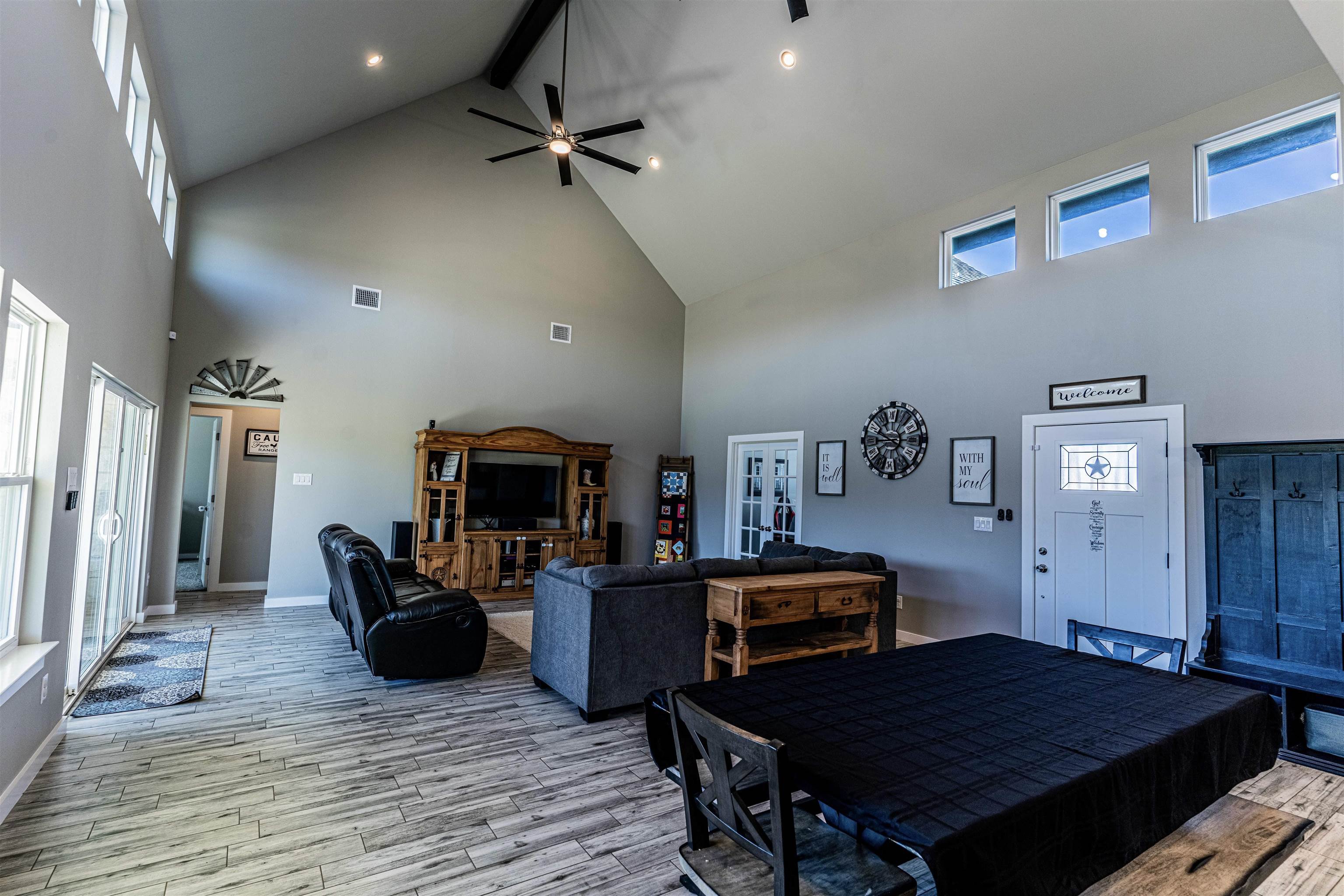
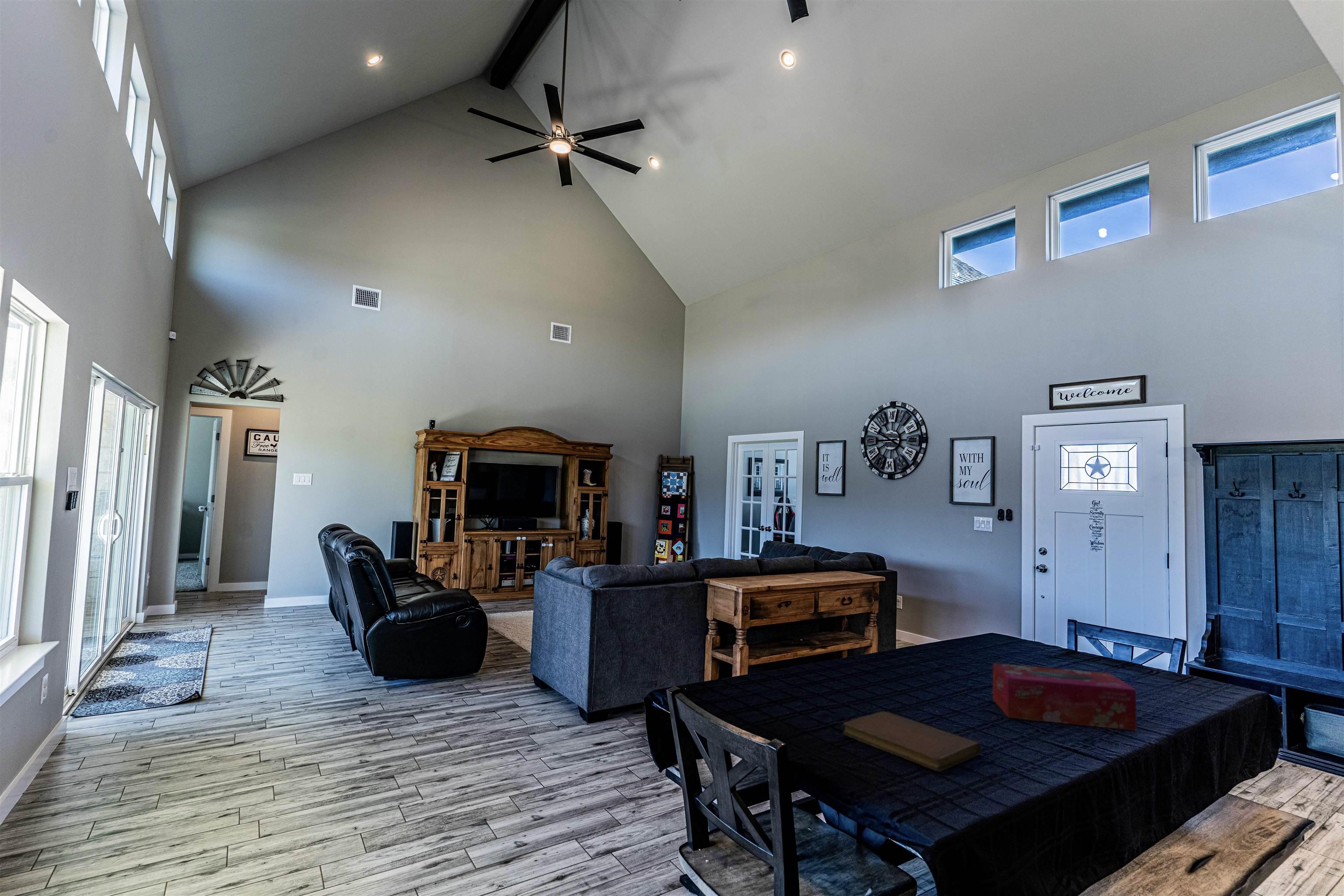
+ notebook [843,711,981,772]
+ tissue box [993,663,1137,731]
